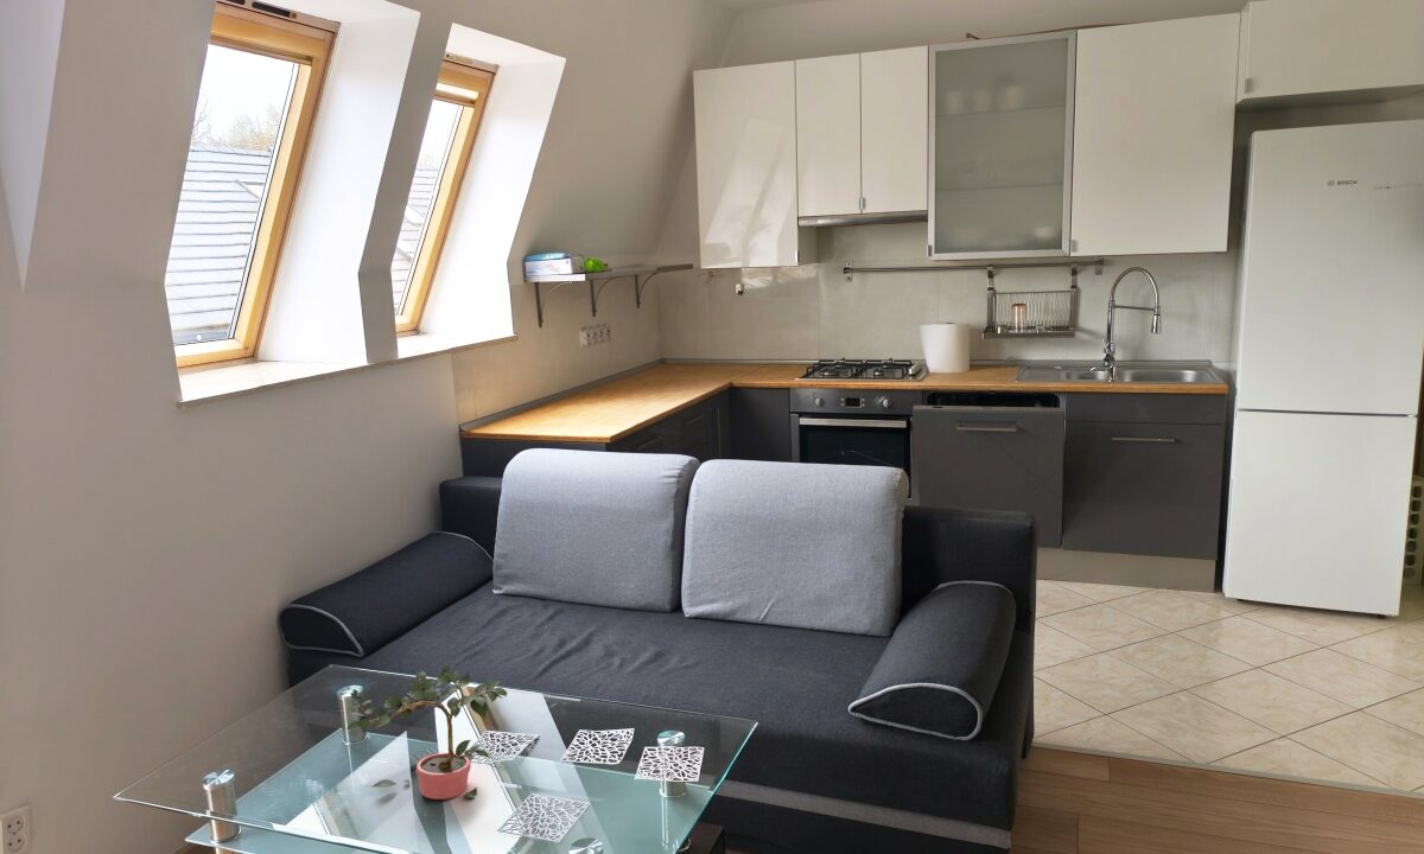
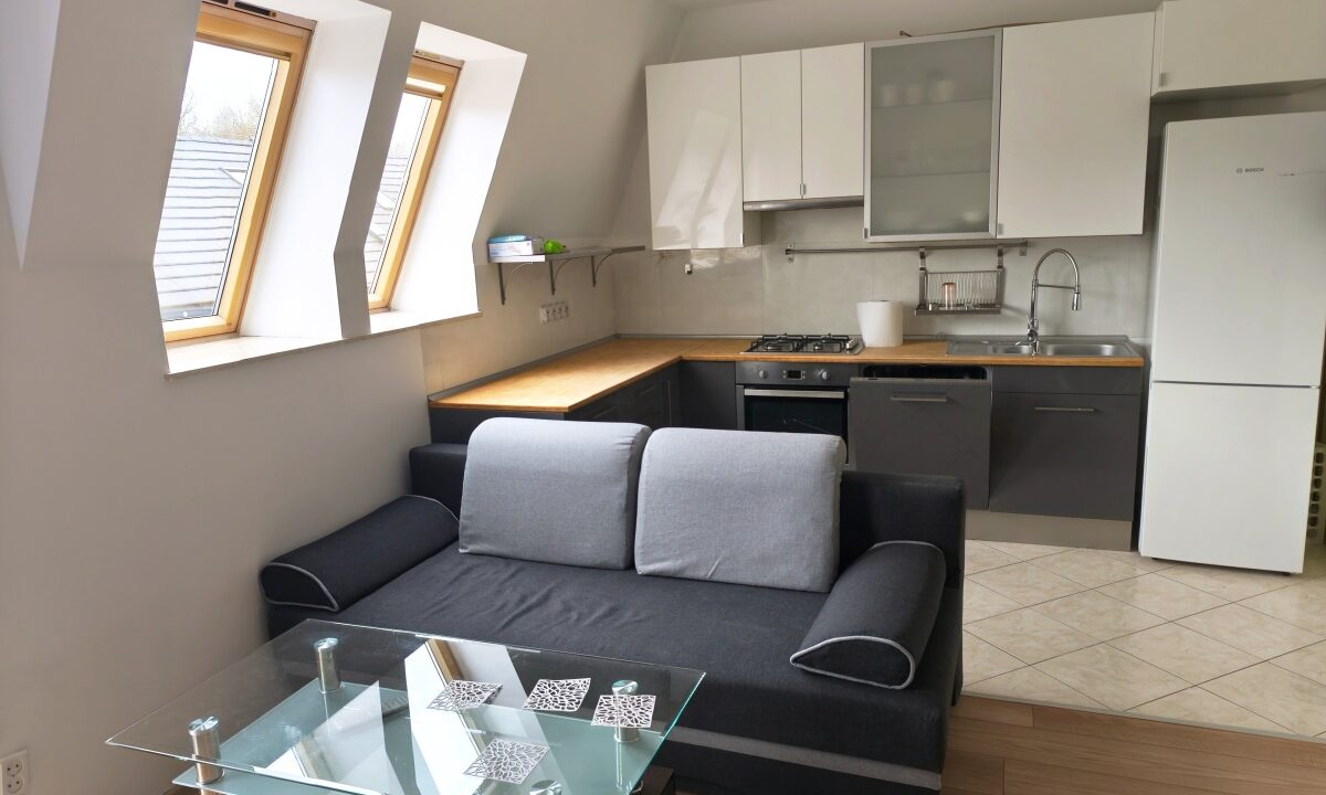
- potted plant [345,664,509,801]
